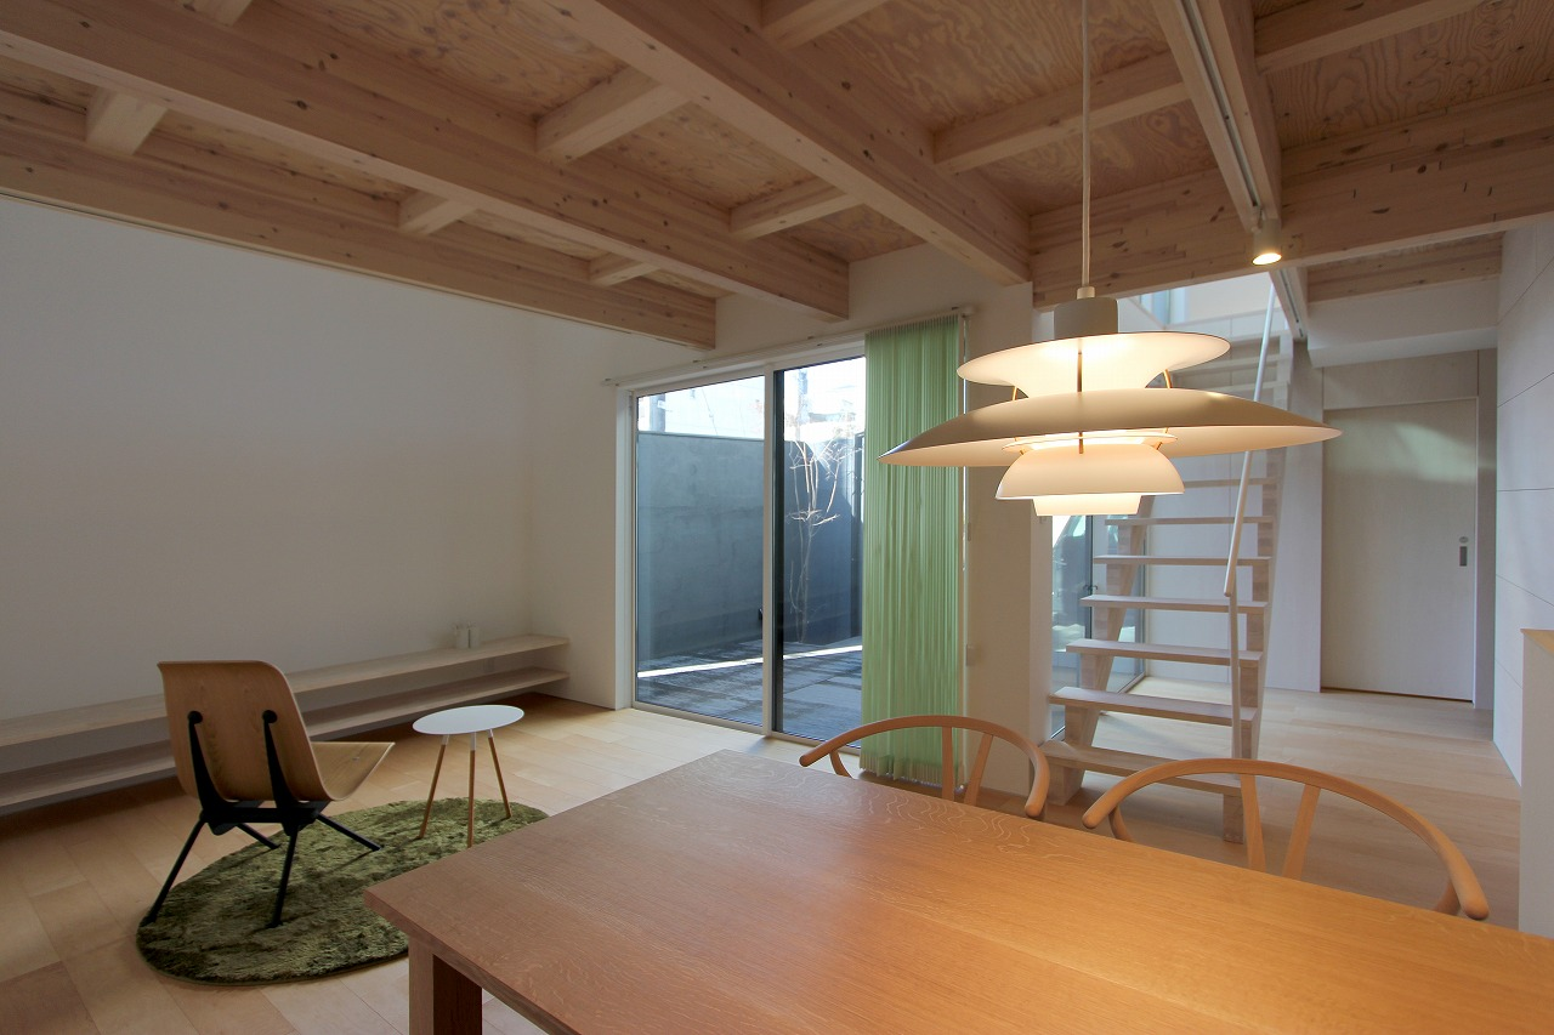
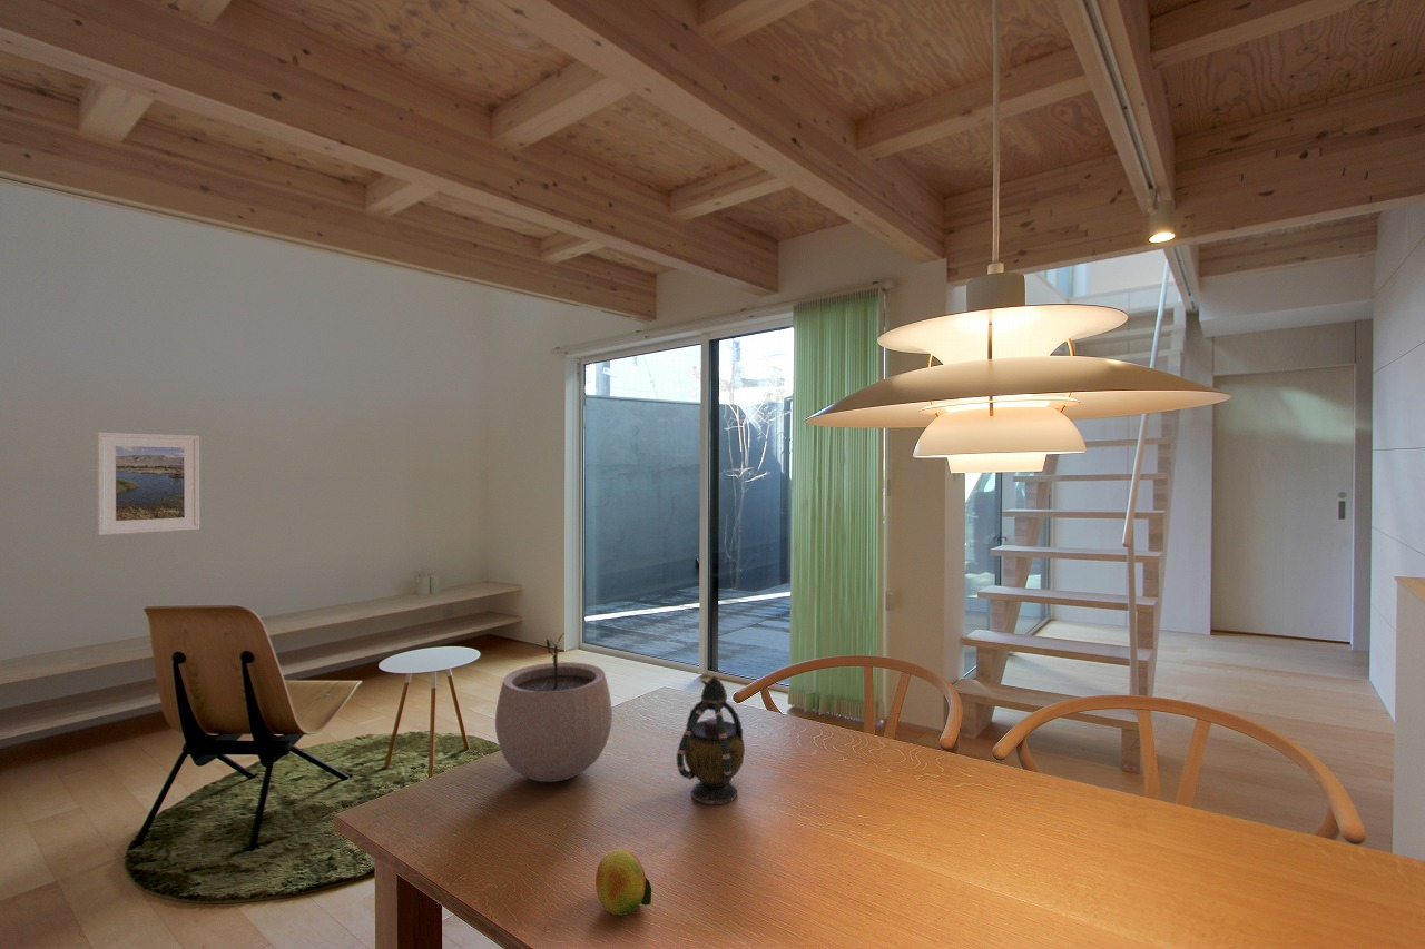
+ fruit [594,848,652,917]
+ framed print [96,431,200,536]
+ teapot [676,674,746,805]
+ plant pot [494,631,613,783]
